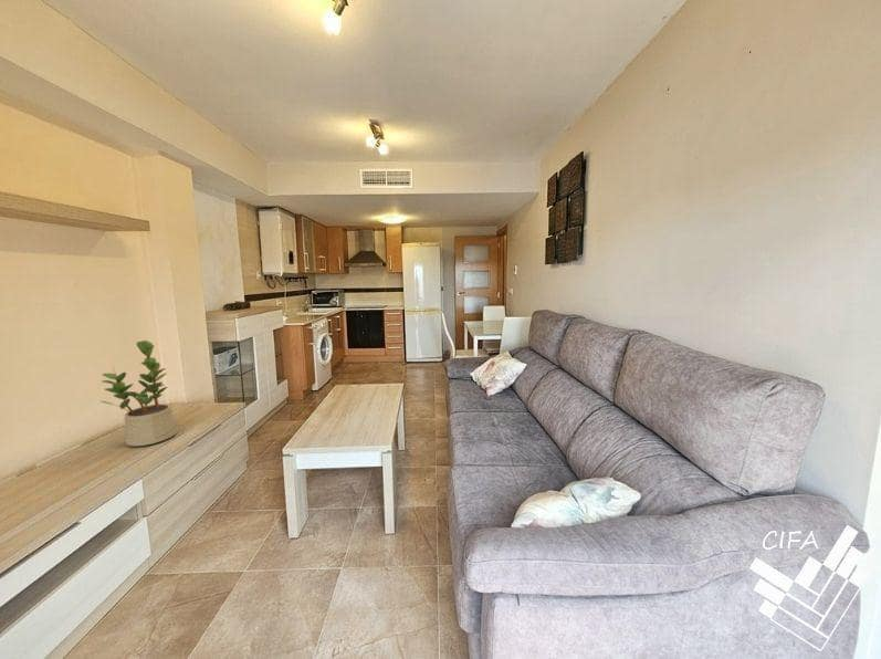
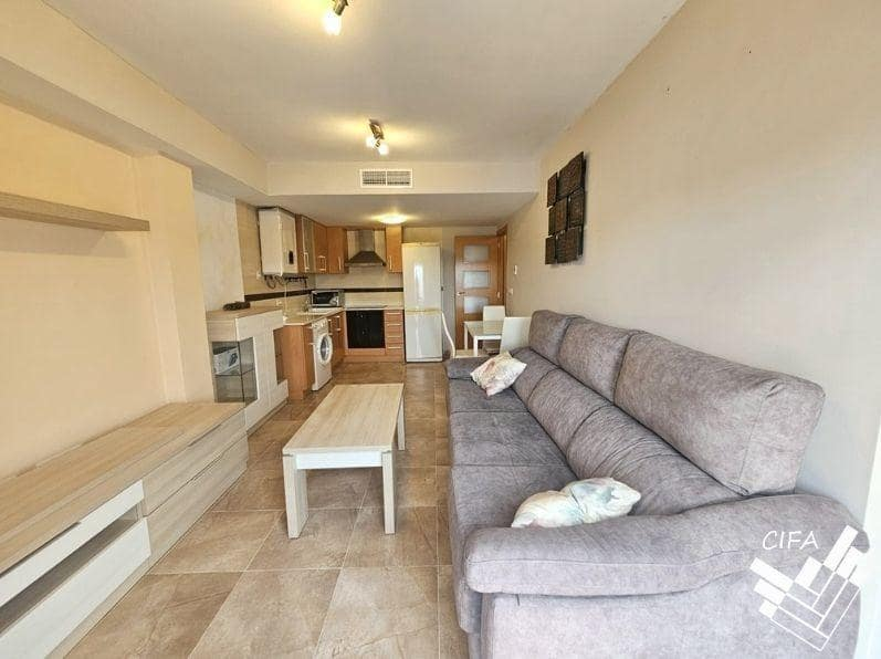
- potted plant [101,339,178,448]
